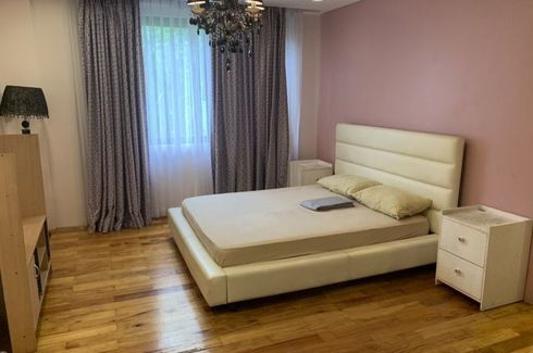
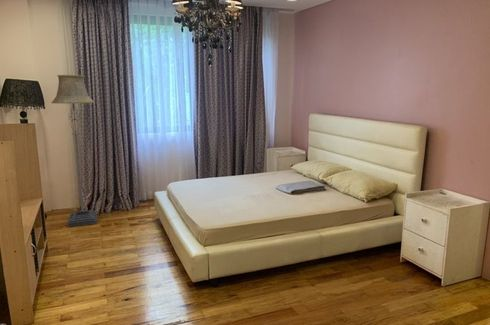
+ floor lamp [51,74,98,228]
